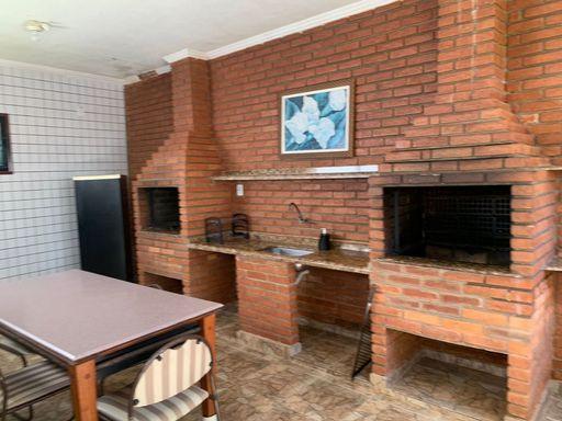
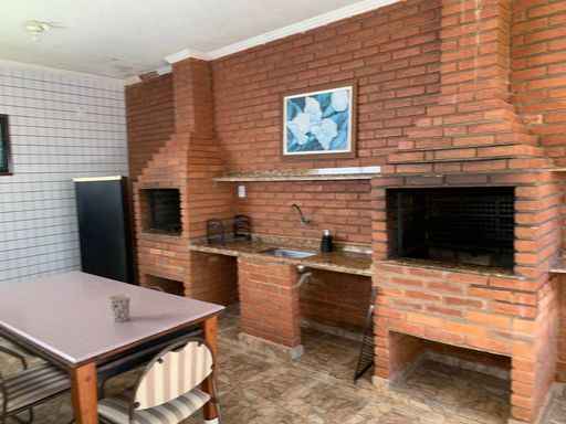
+ cup [107,293,132,322]
